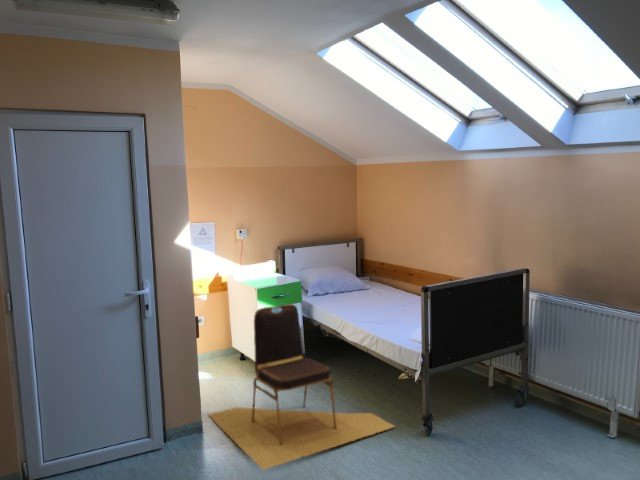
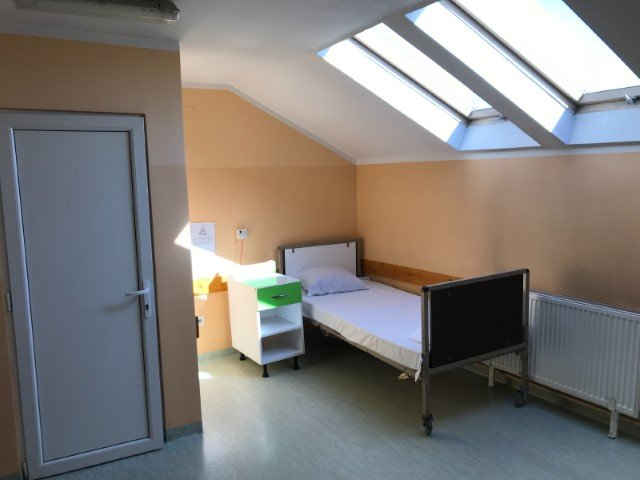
- chair [207,303,397,471]
